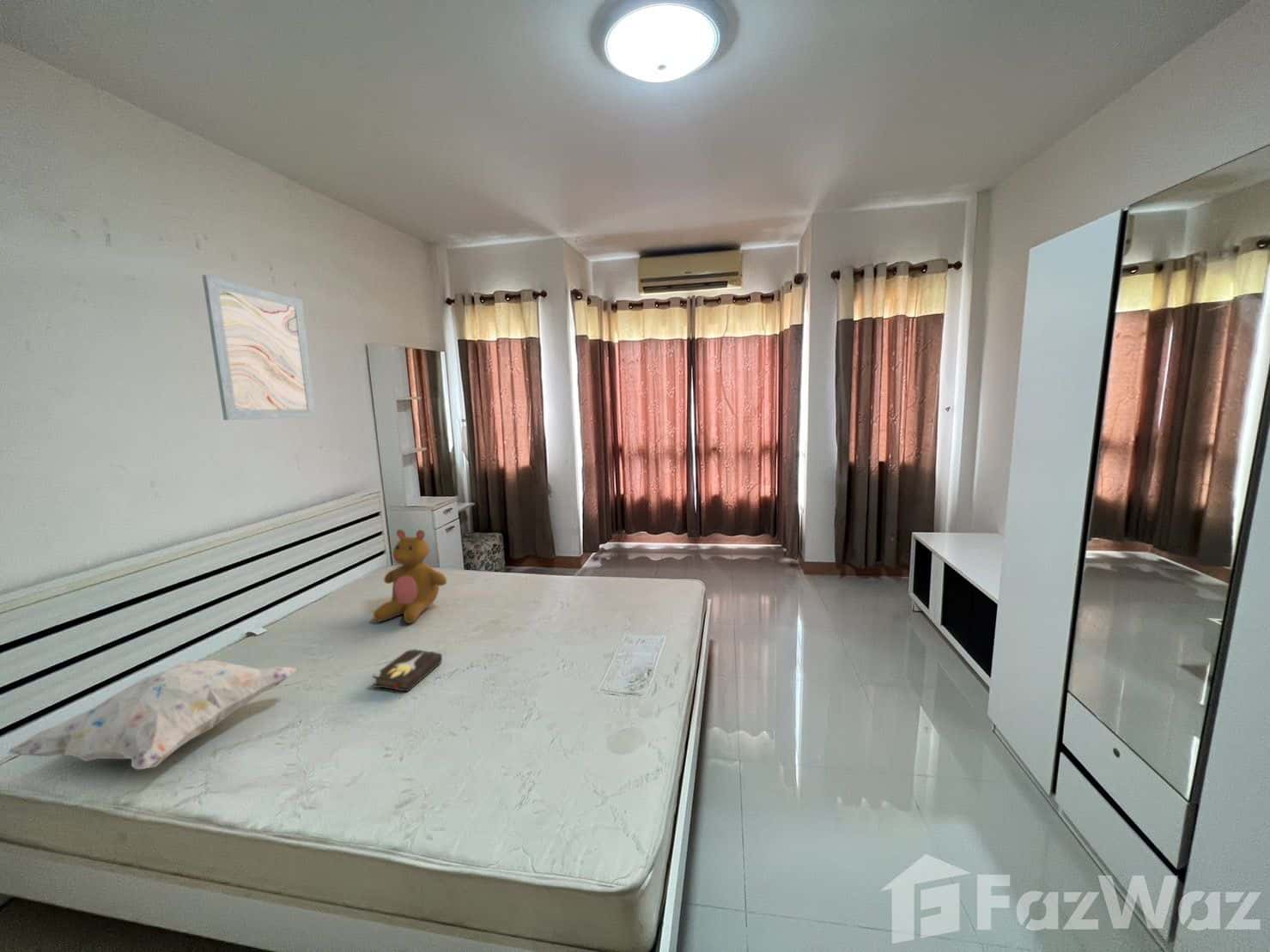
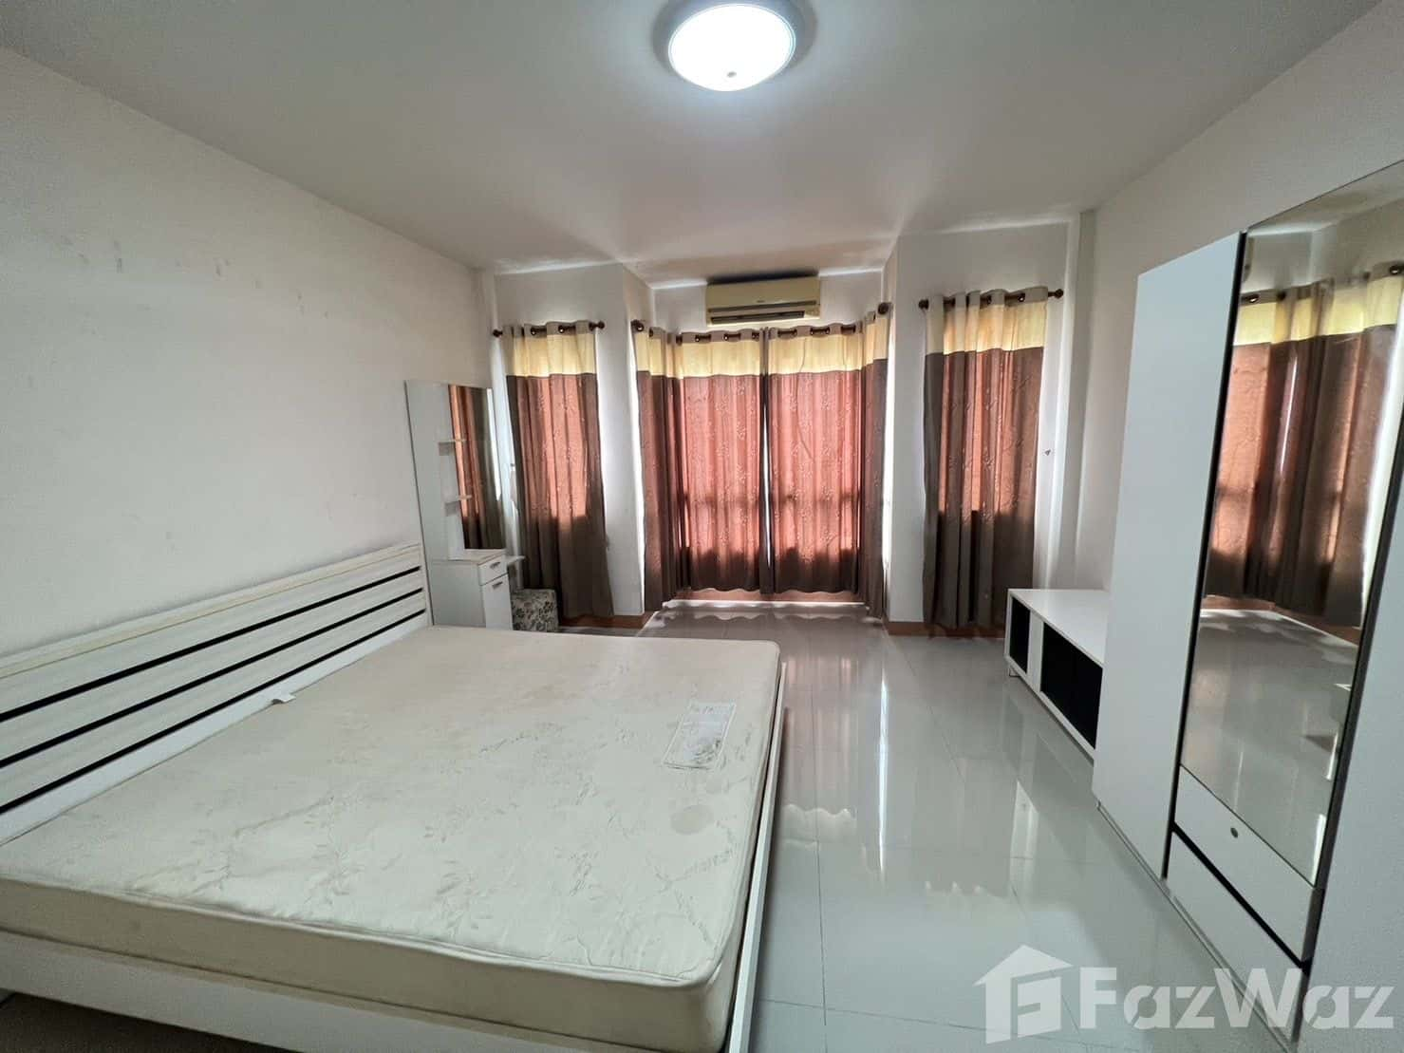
- wall art [202,274,317,421]
- teddy bear [373,529,447,624]
- decorative pillow [5,659,298,770]
- hardback book [372,647,443,693]
